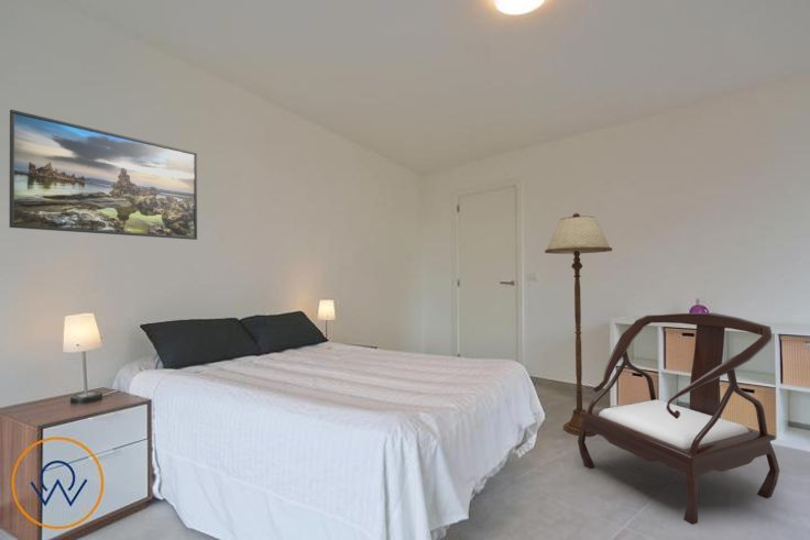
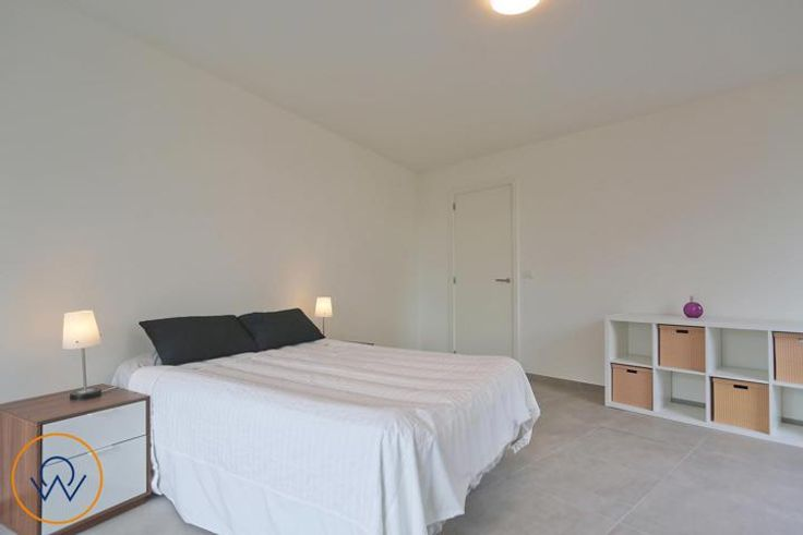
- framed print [8,109,198,241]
- armchair [577,311,780,526]
- floor lamp [544,212,613,438]
